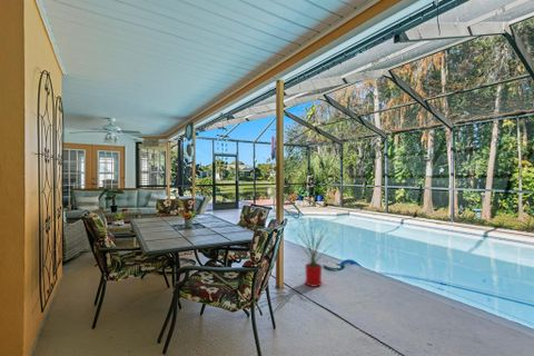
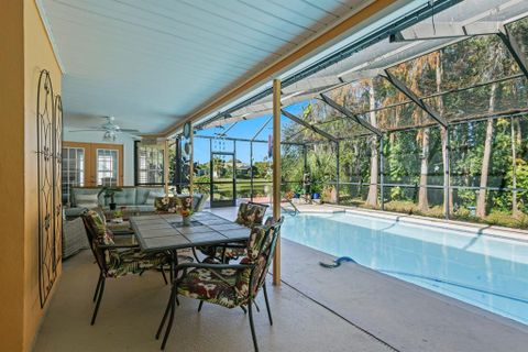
- house plant [294,224,337,288]
